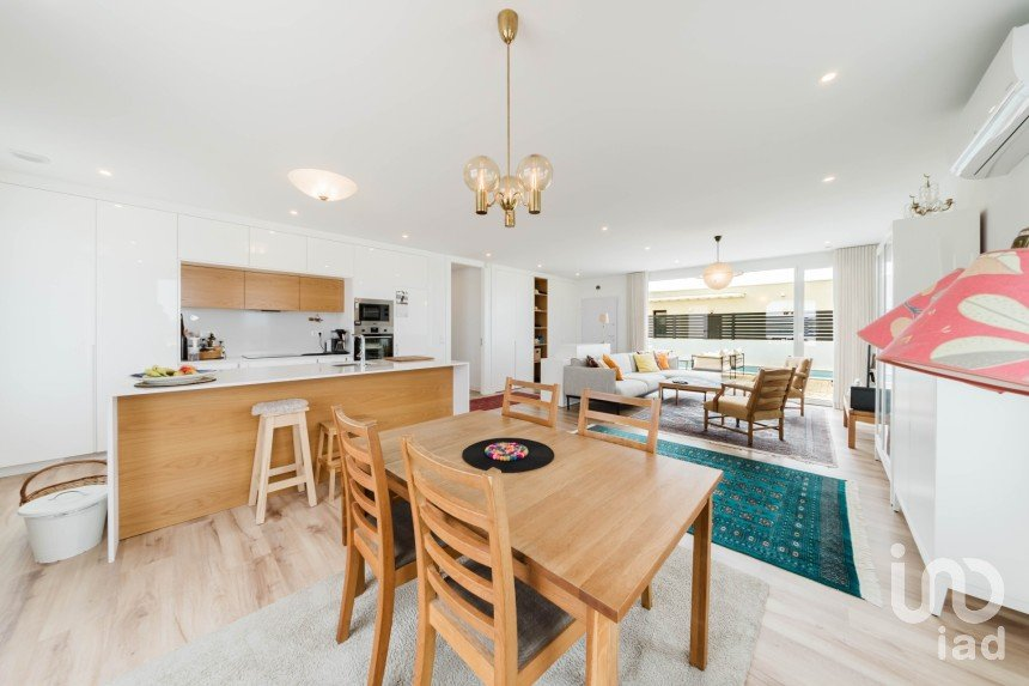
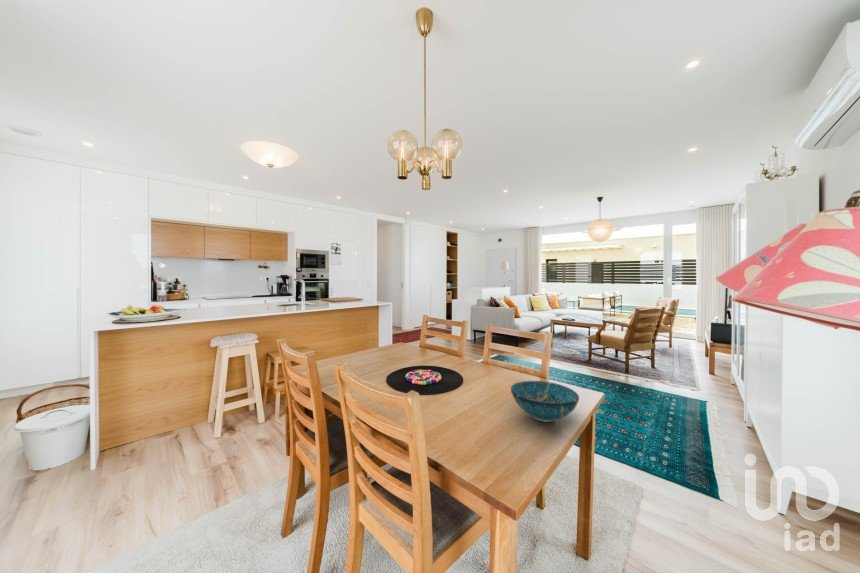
+ decorative bowl [510,380,580,423]
